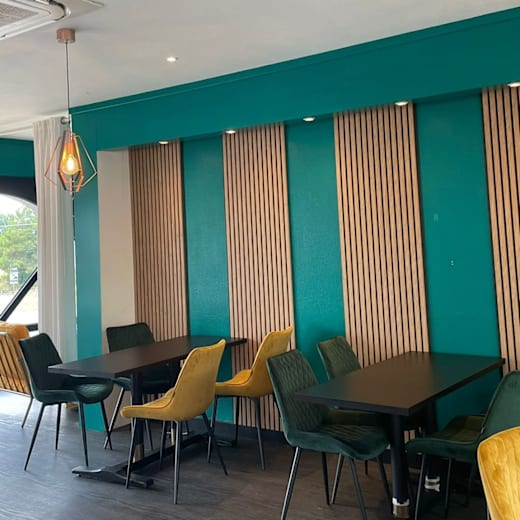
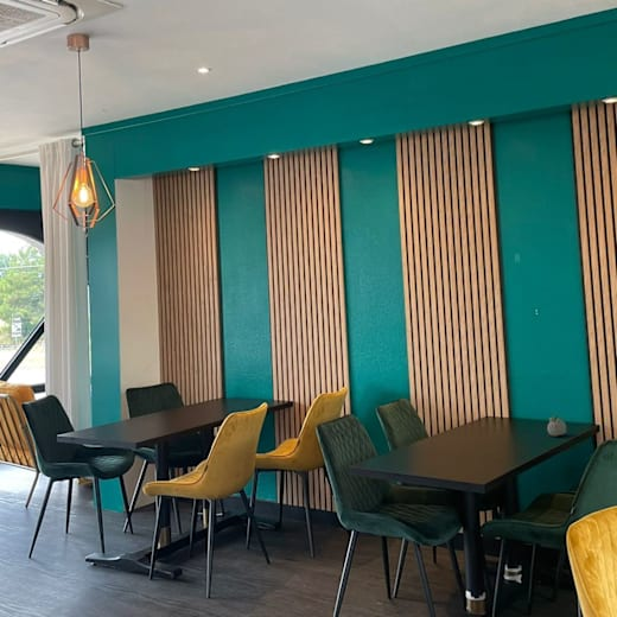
+ succulent planter [546,414,567,438]
